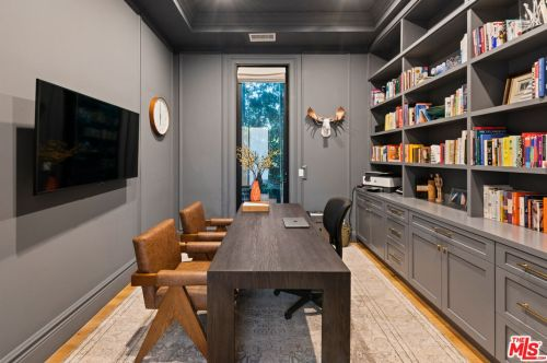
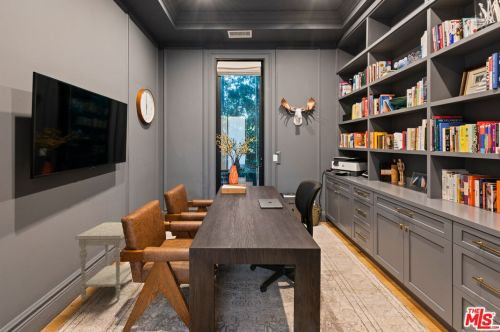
+ side table [74,221,132,302]
